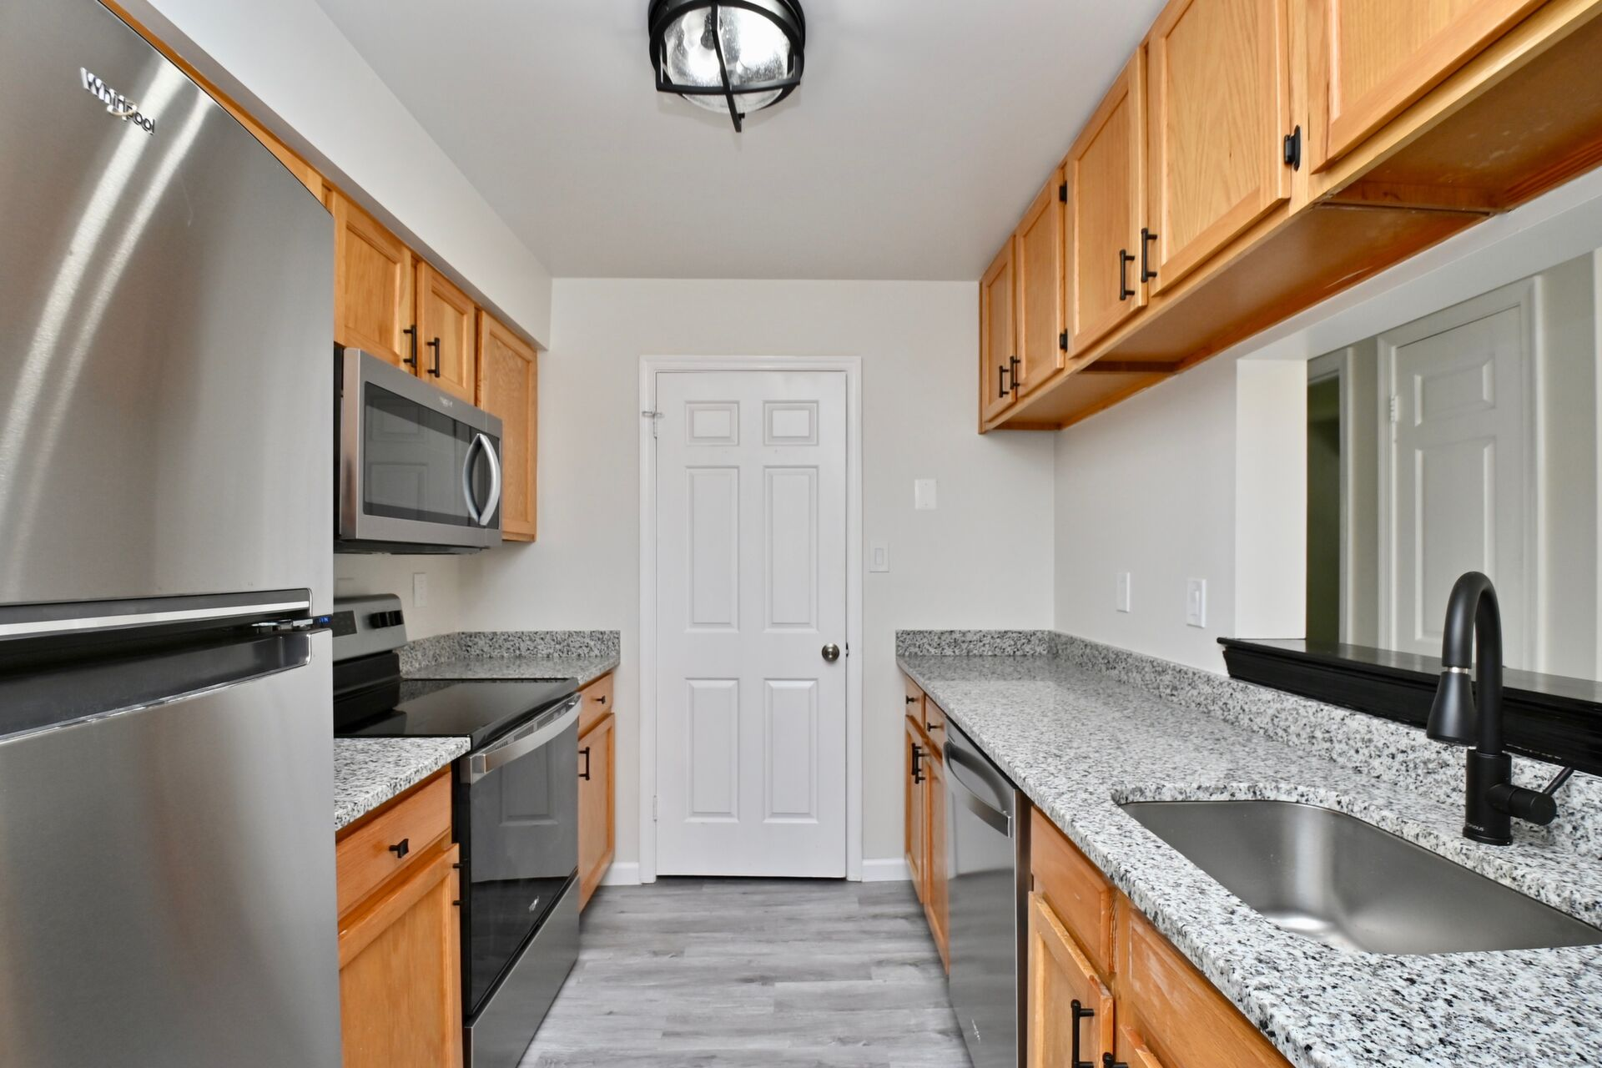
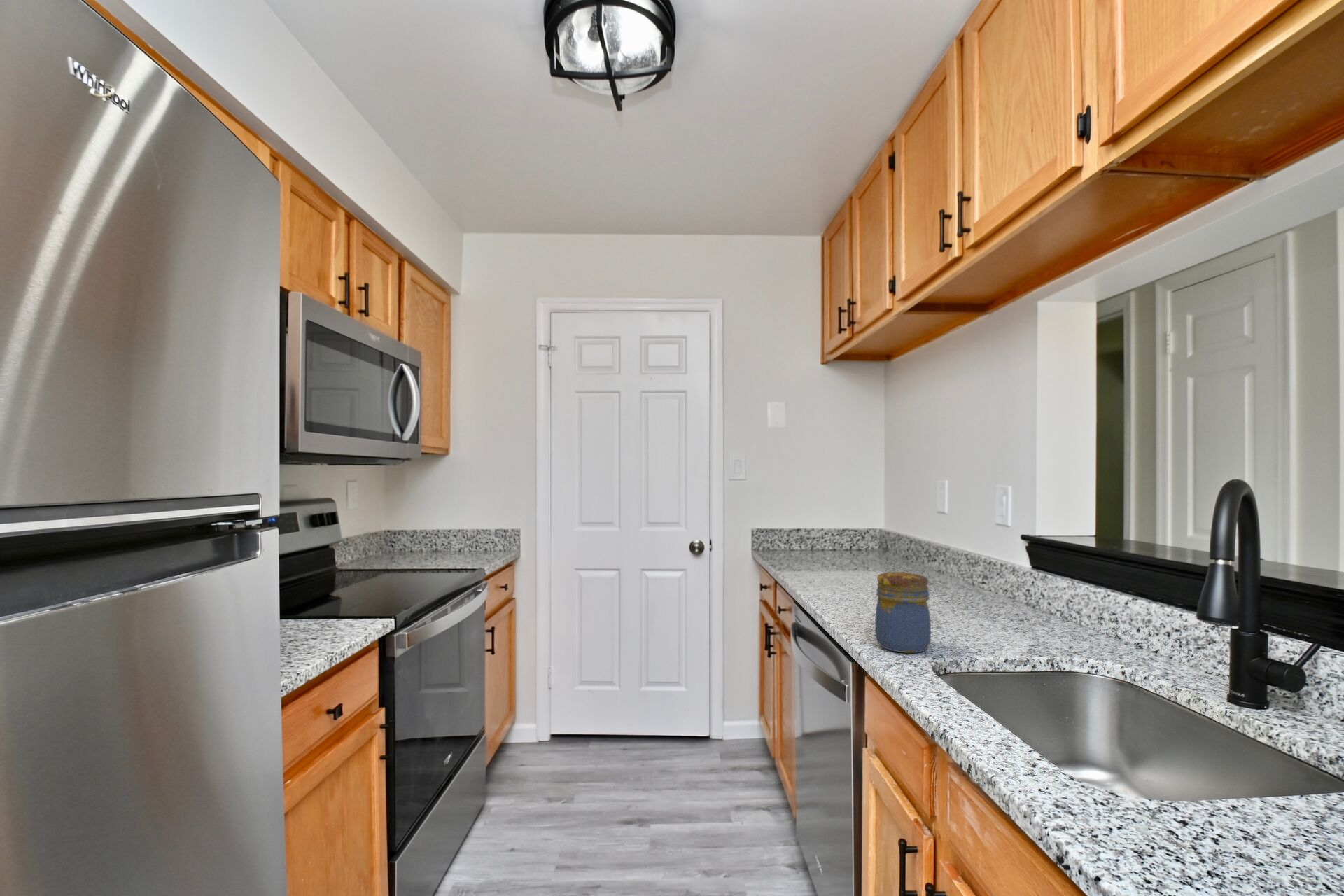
+ jar [874,571,932,654]
